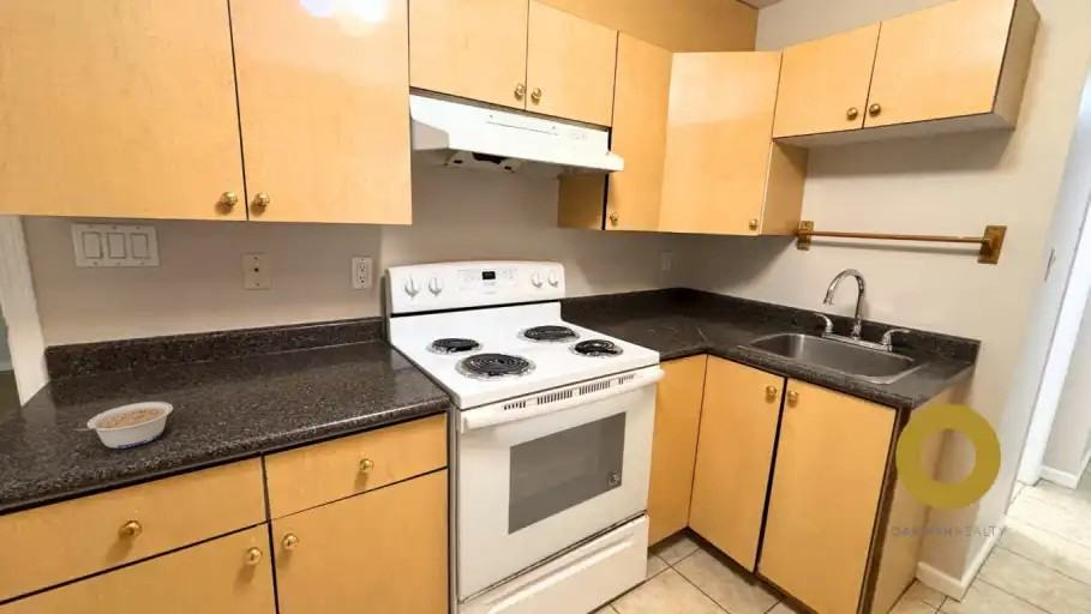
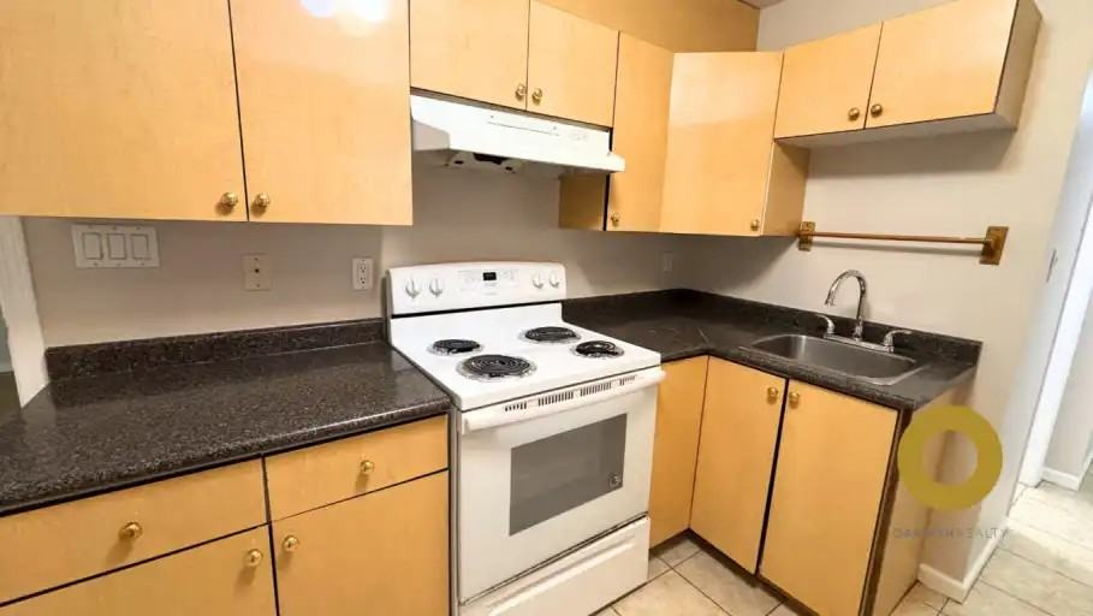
- legume [74,401,174,450]
